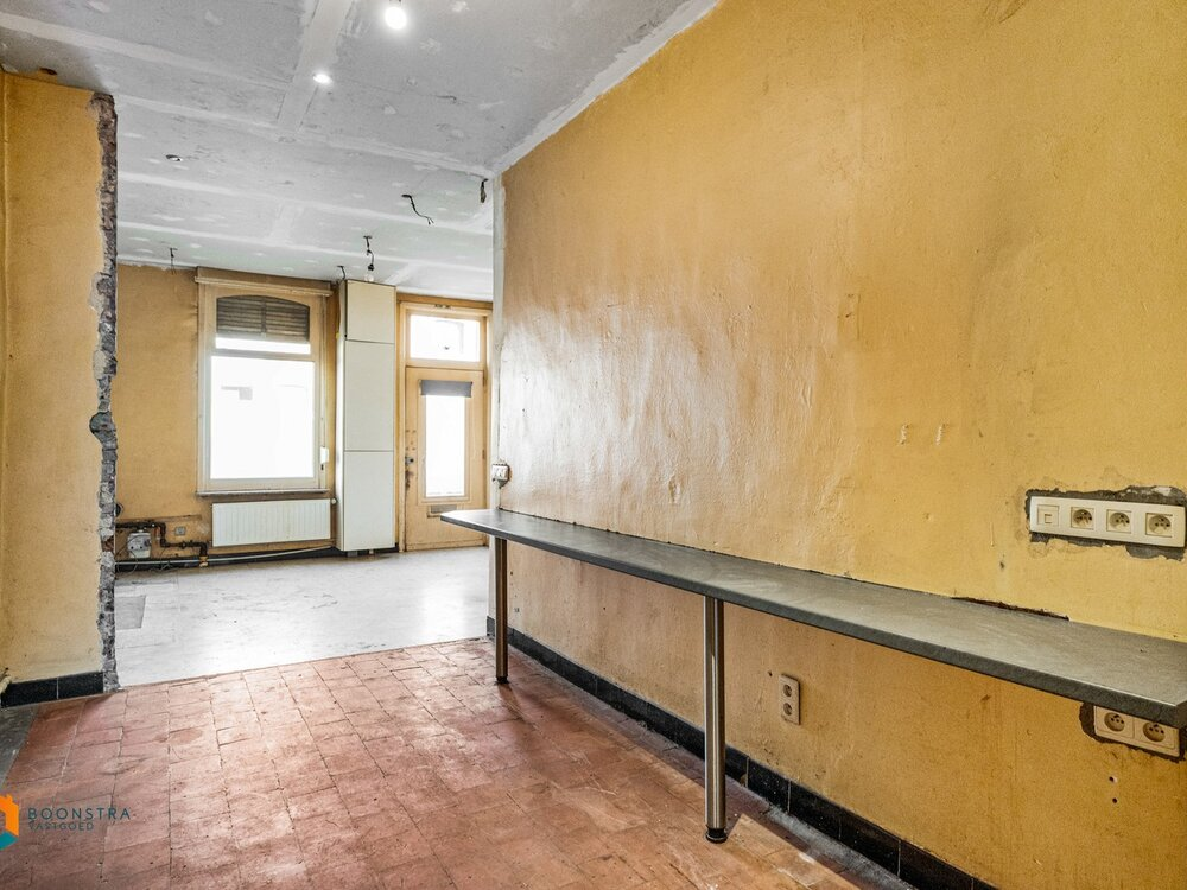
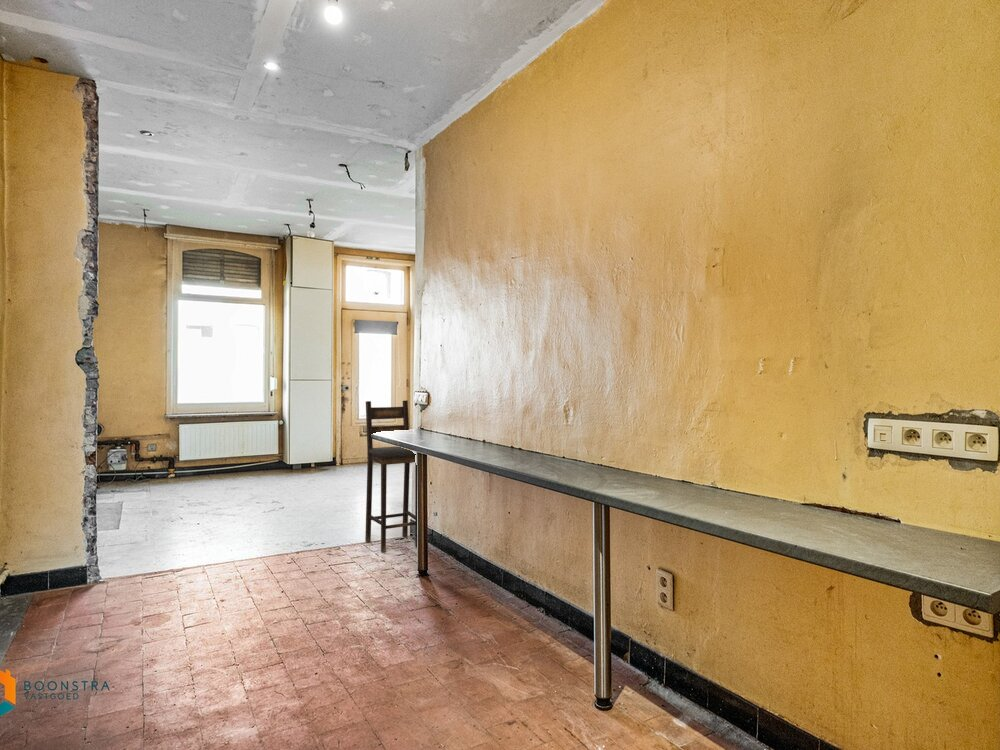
+ bar stool [364,399,418,554]
